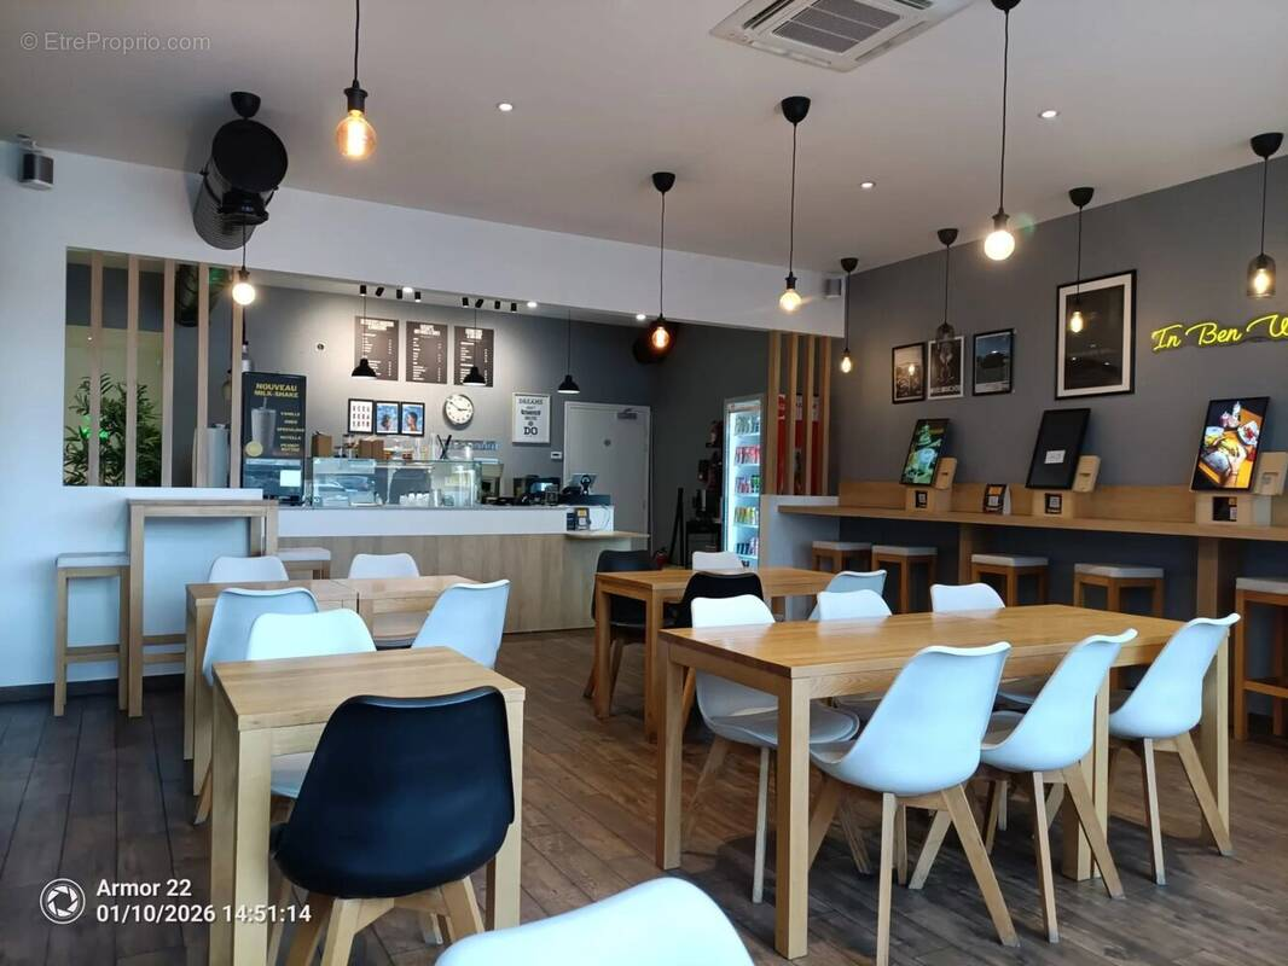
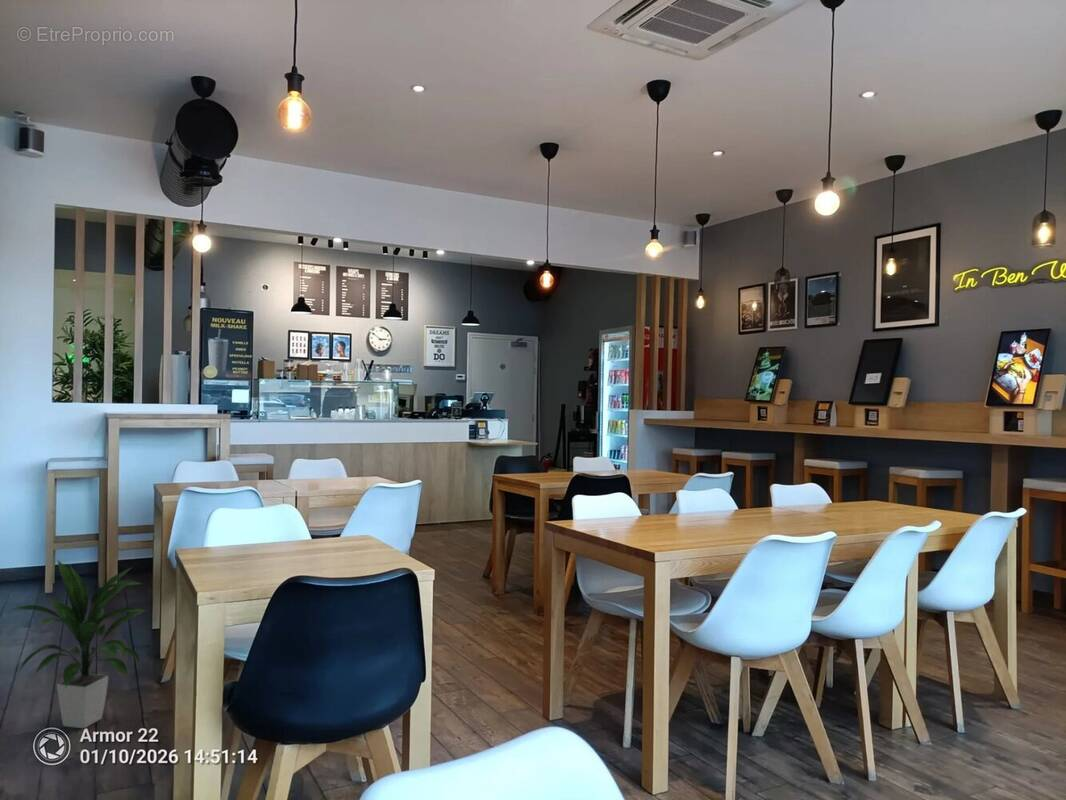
+ indoor plant [6,558,148,729]
